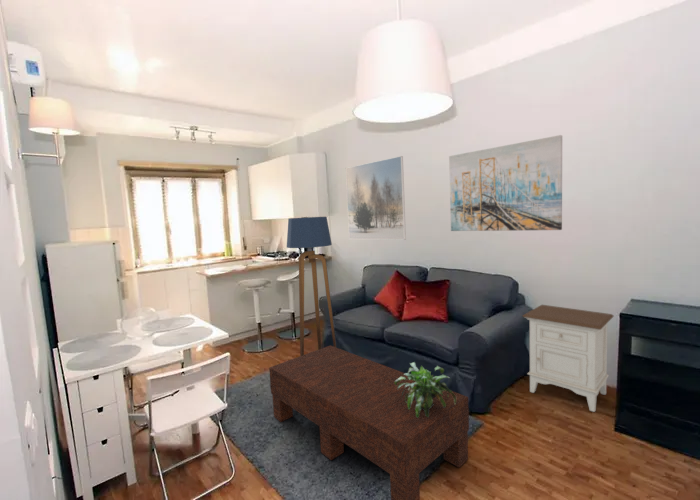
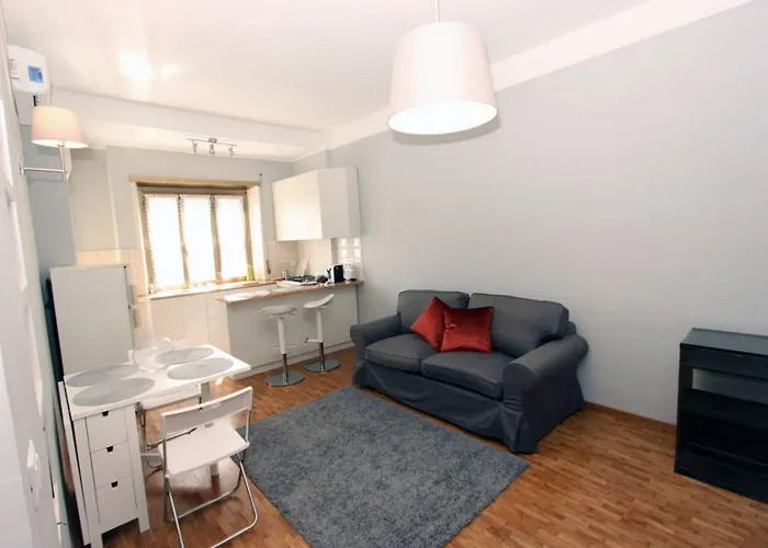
- potted plant [394,361,456,418]
- coffee table [268,344,470,500]
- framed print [345,155,407,241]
- nightstand [522,304,615,413]
- wall art [448,134,563,232]
- floor lamp [286,216,337,356]
